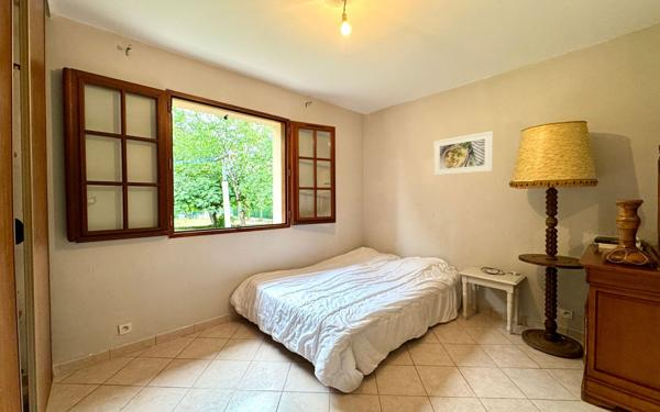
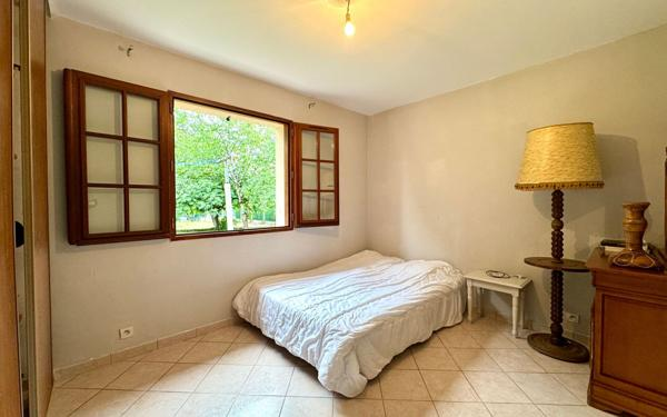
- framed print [432,130,494,177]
